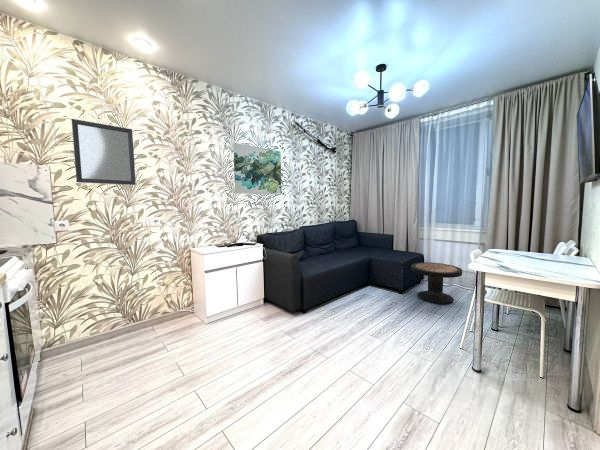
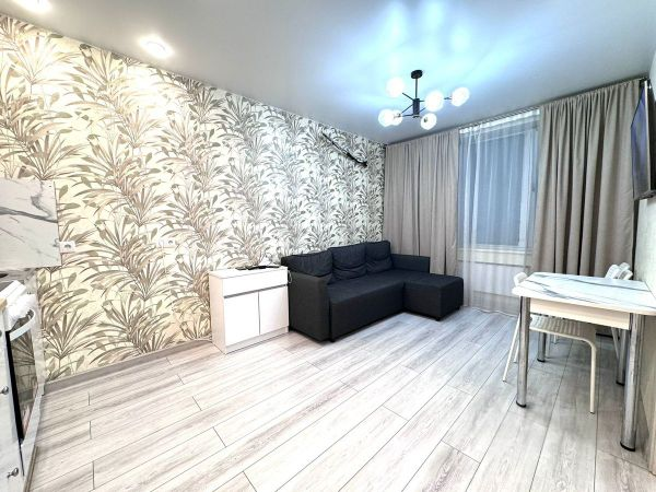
- side table [410,261,463,305]
- wall art [232,142,283,196]
- home mirror [71,118,137,186]
